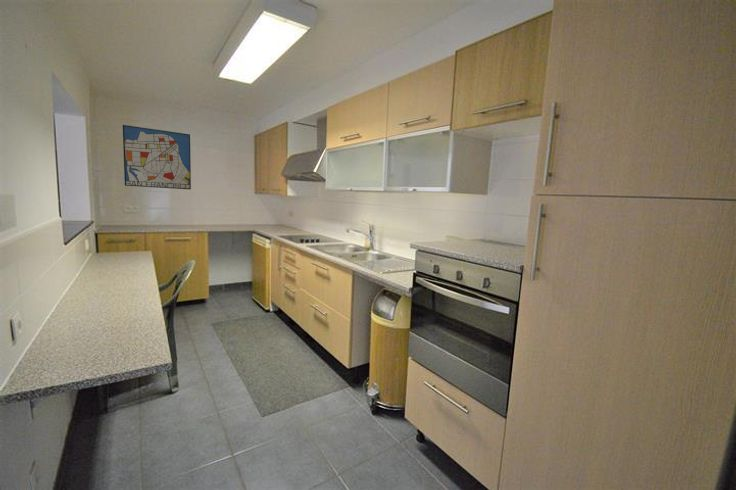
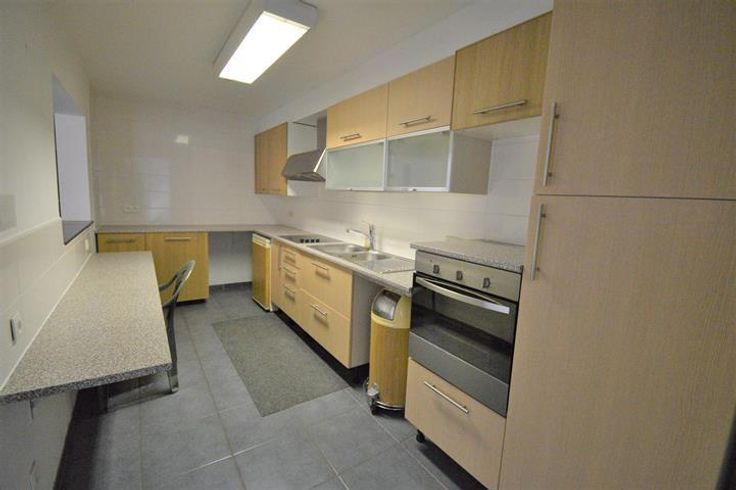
- wall art [122,124,192,190]
